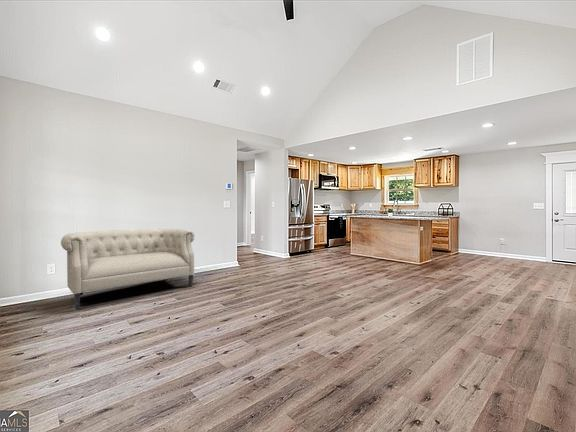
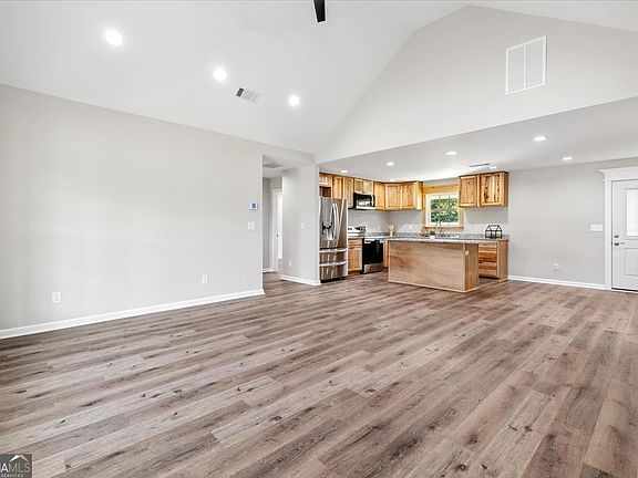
- sofa [60,228,195,310]
